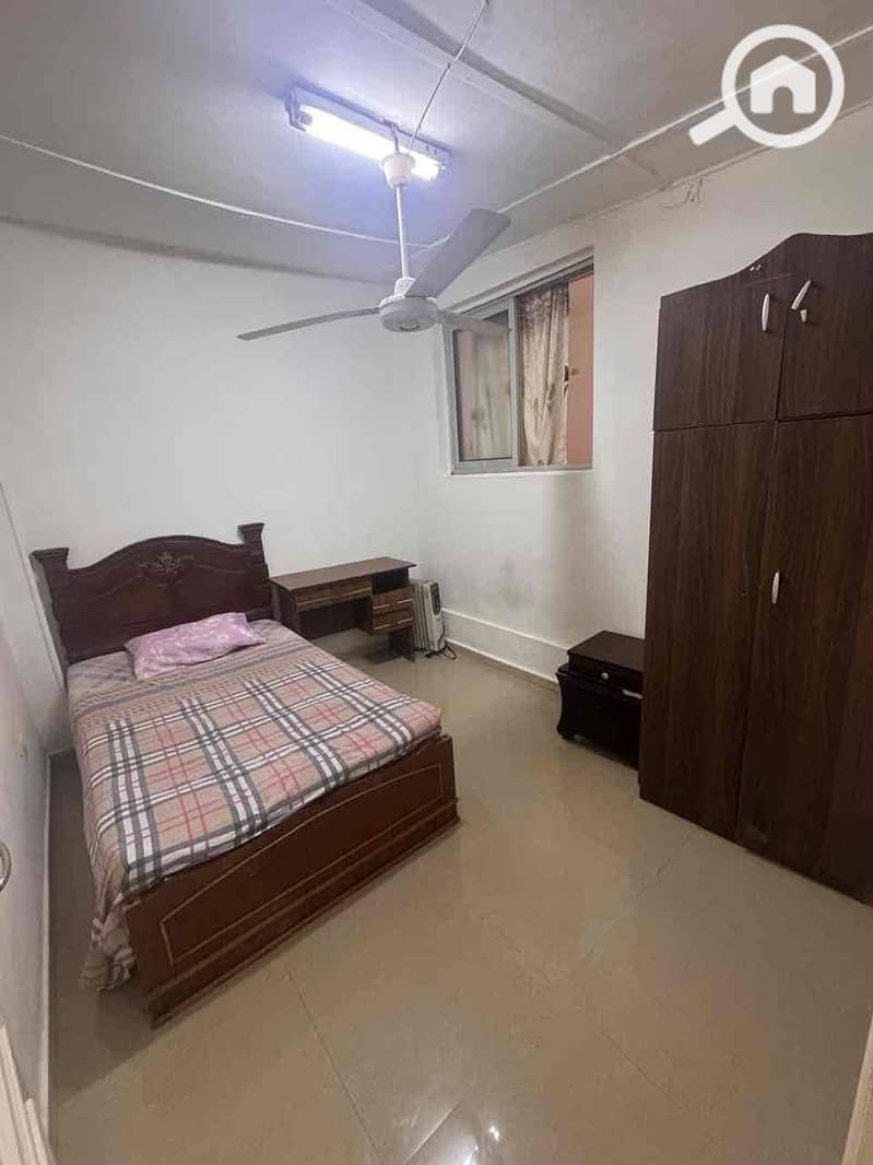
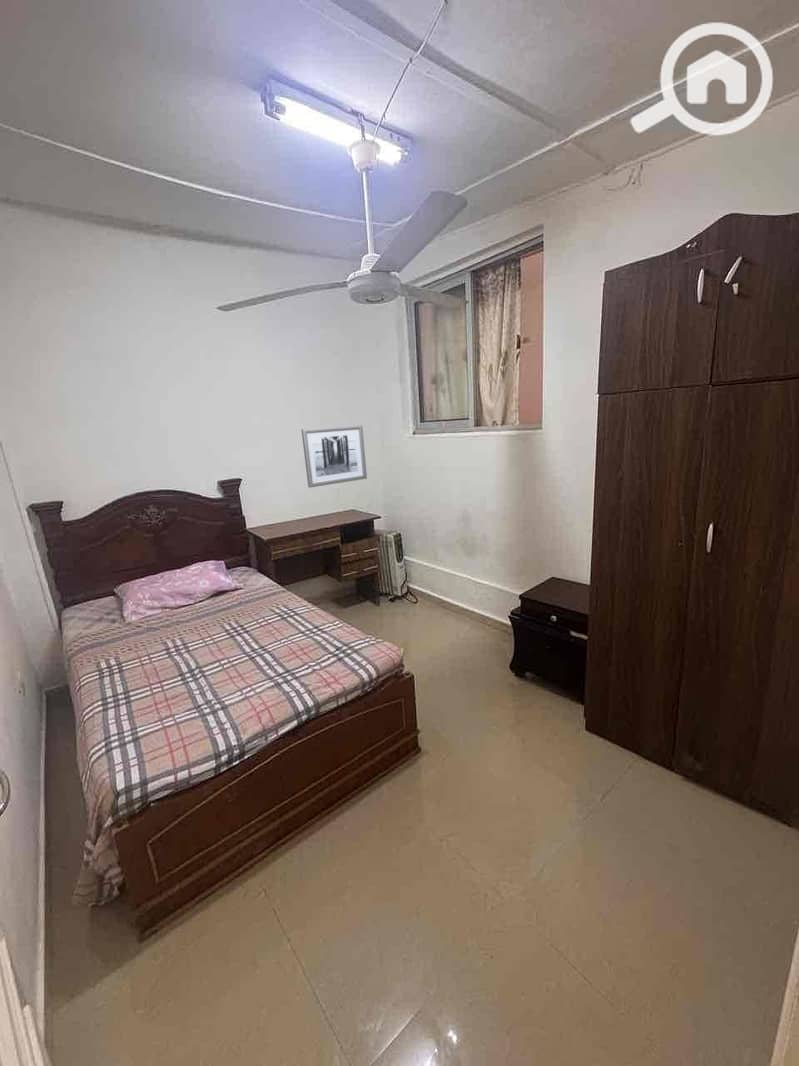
+ wall art [300,424,368,489]
